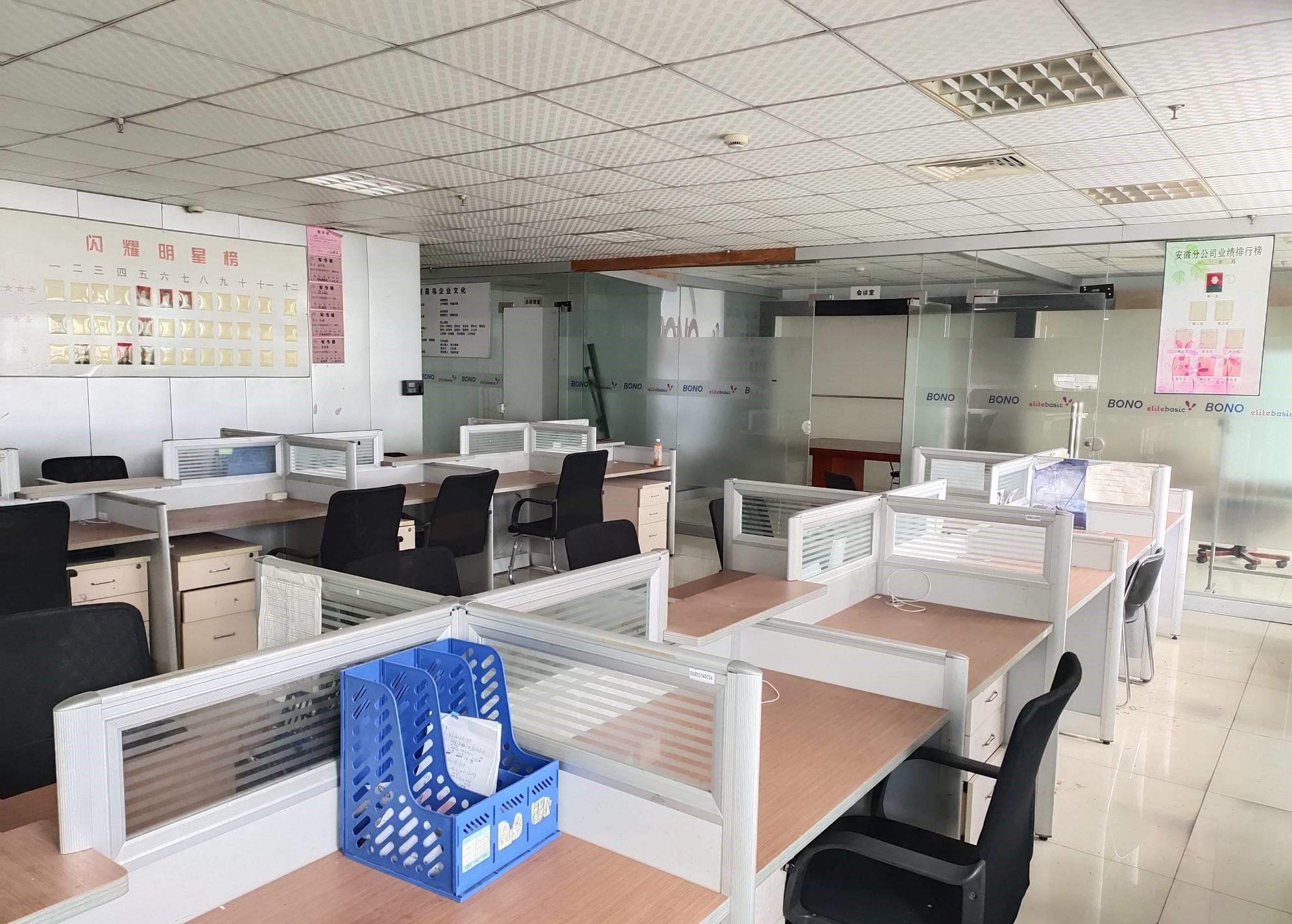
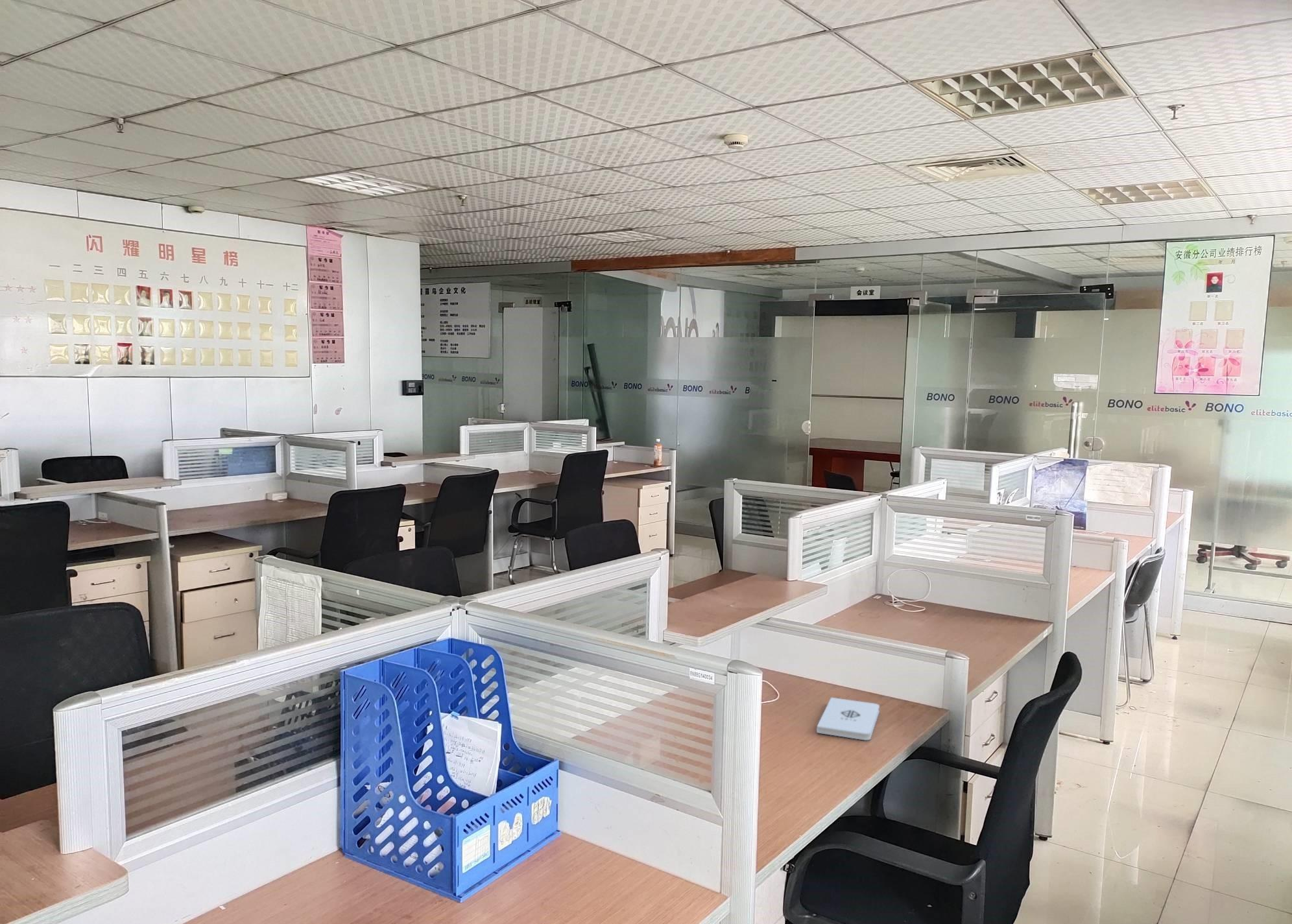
+ notepad [816,697,880,741]
